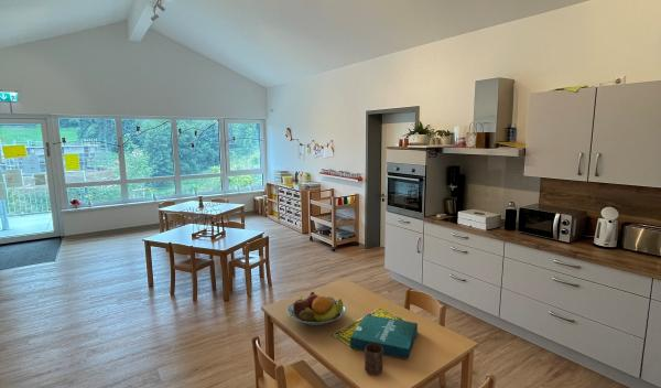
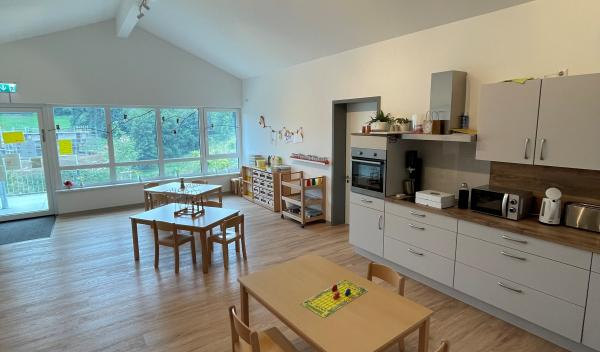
- pizza box [349,313,419,360]
- cup [364,344,384,376]
- fruit bowl [286,291,347,326]
